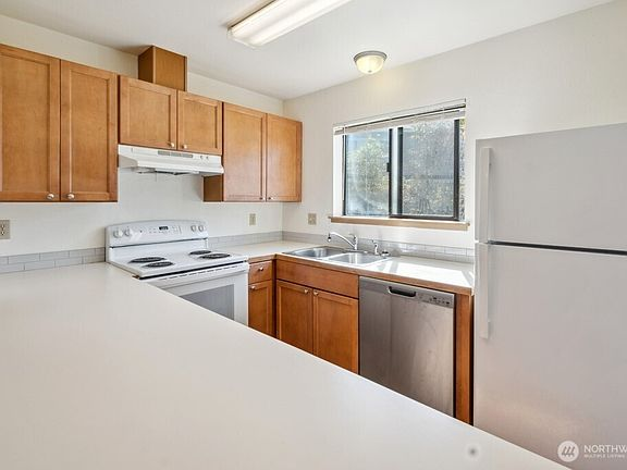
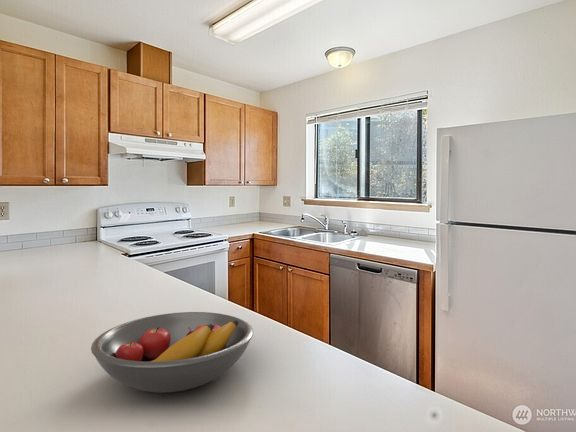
+ fruit bowl [90,311,254,394]
